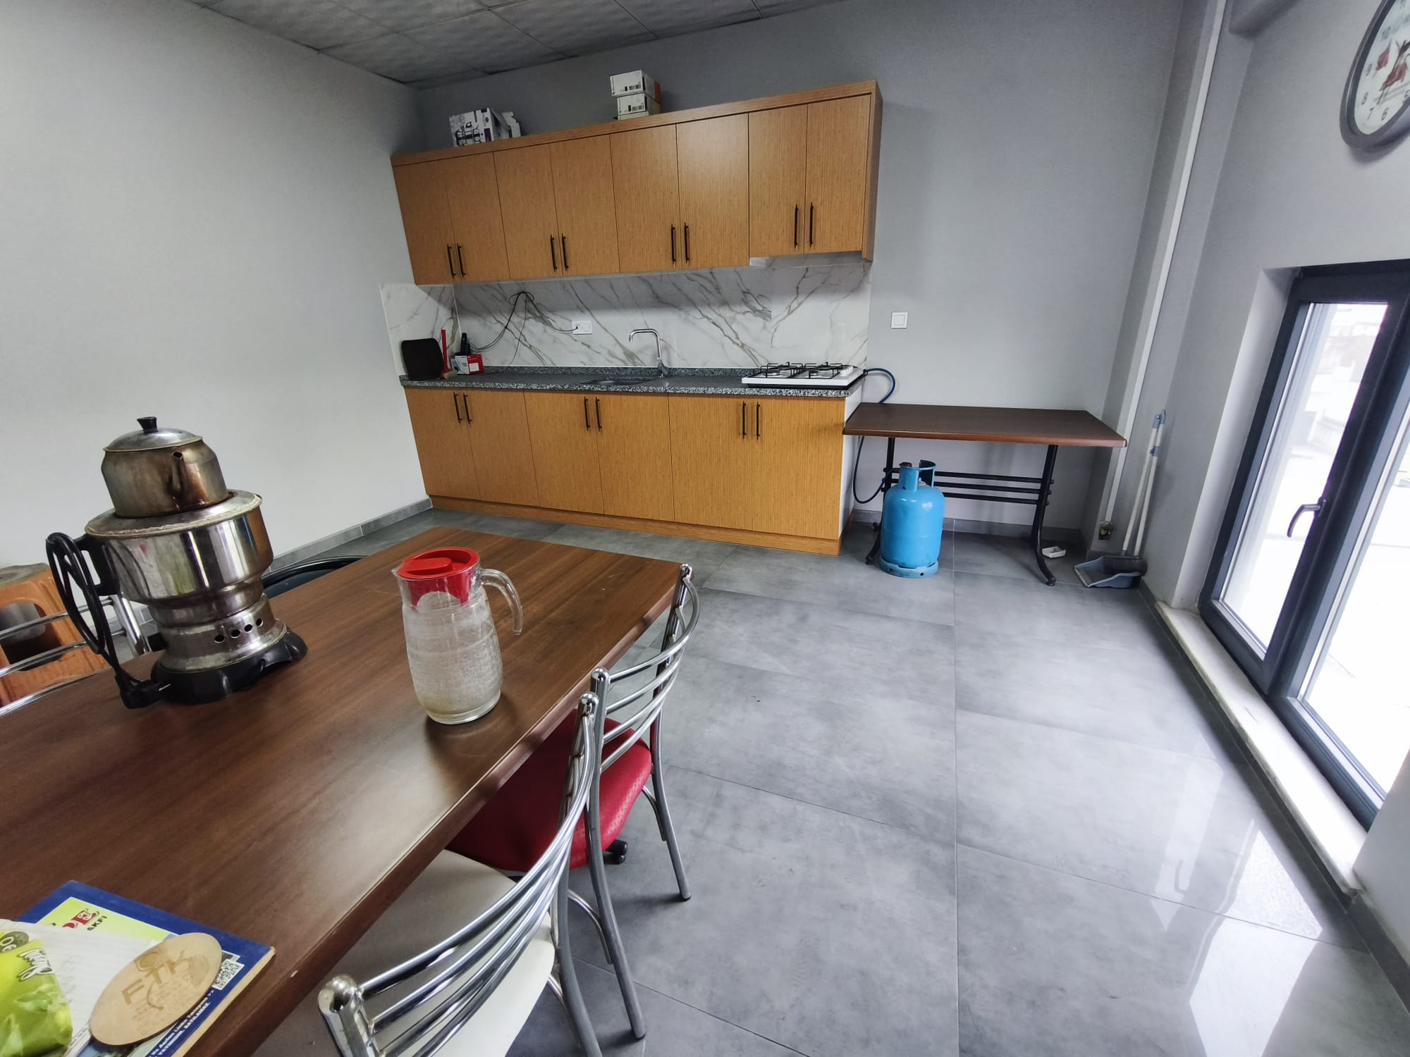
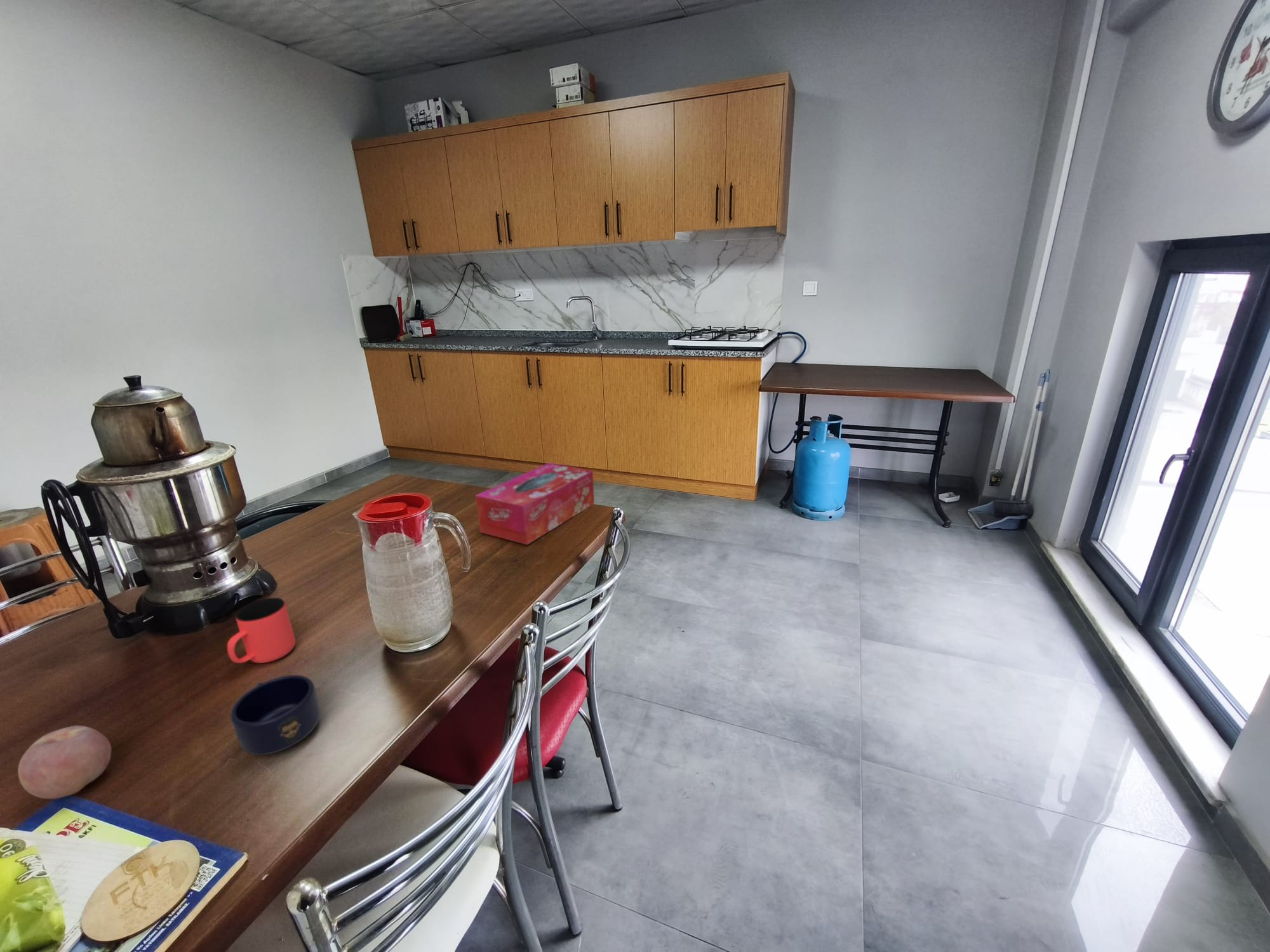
+ mug [230,675,321,755]
+ cup [227,597,296,664]
+ fruit [17,725,112,800]
+ tissue box [475,462,595,545]
